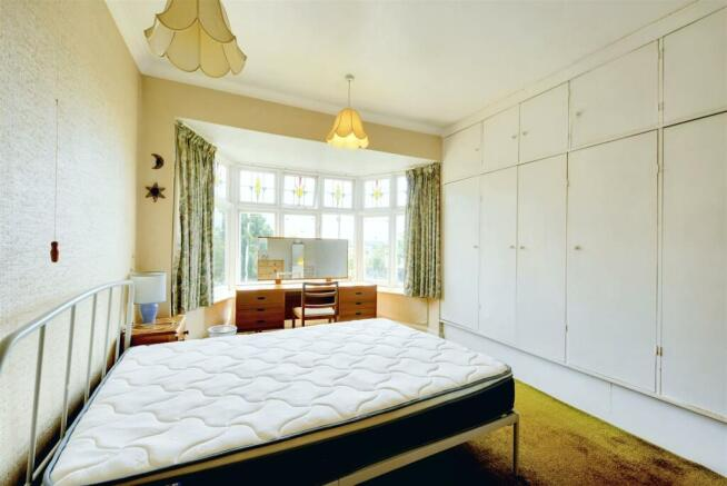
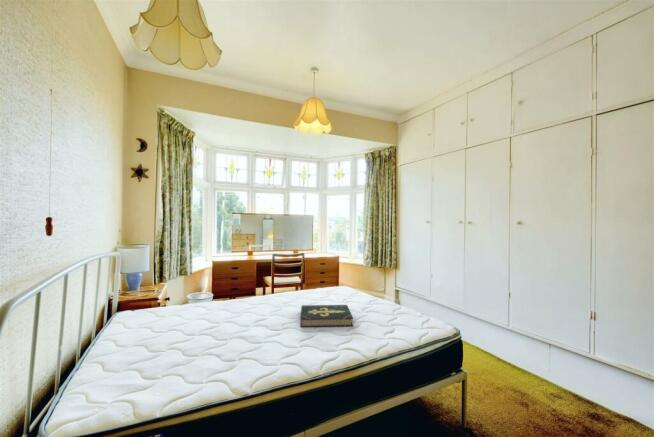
+ book [299,304,354,328]
